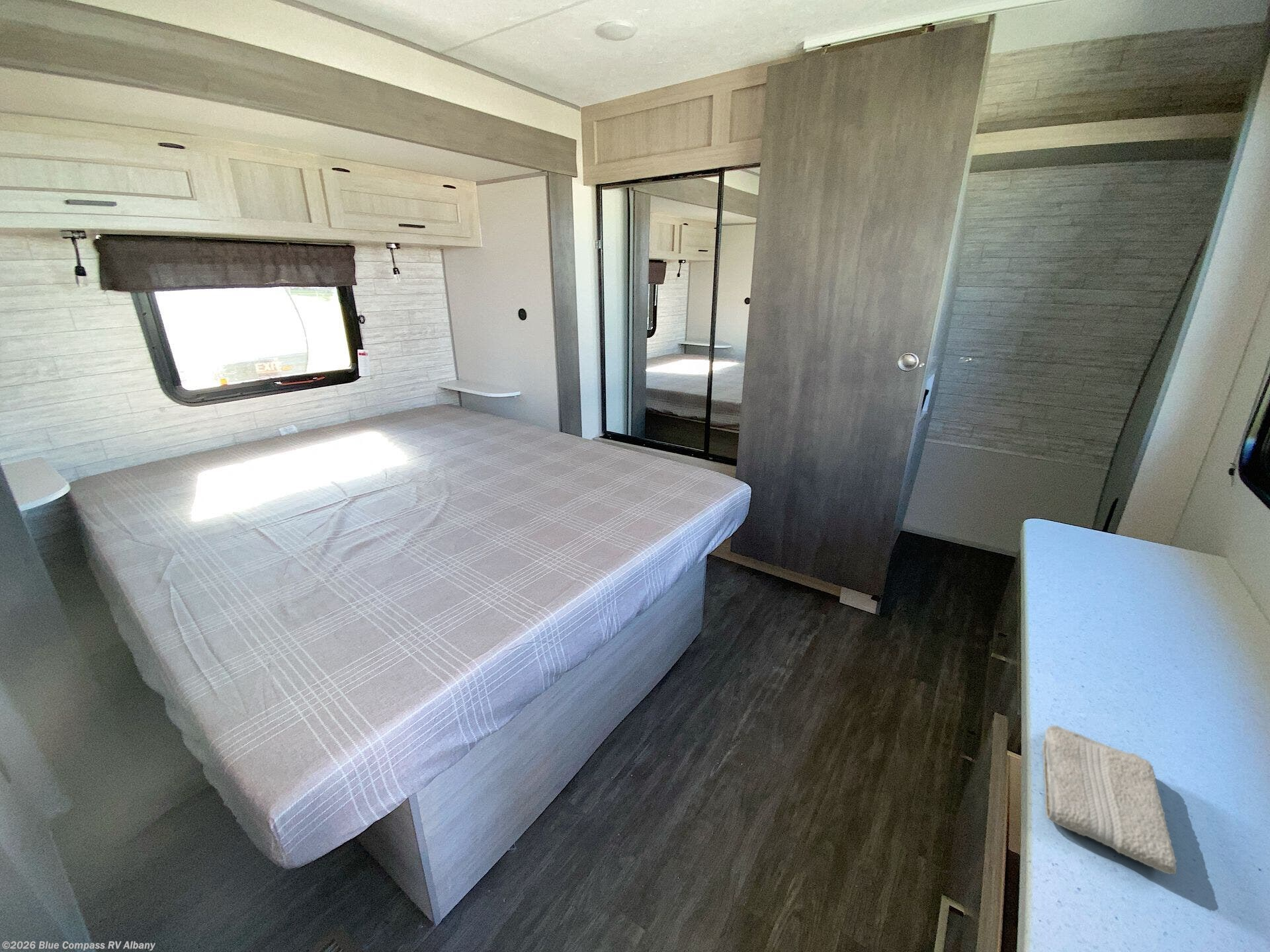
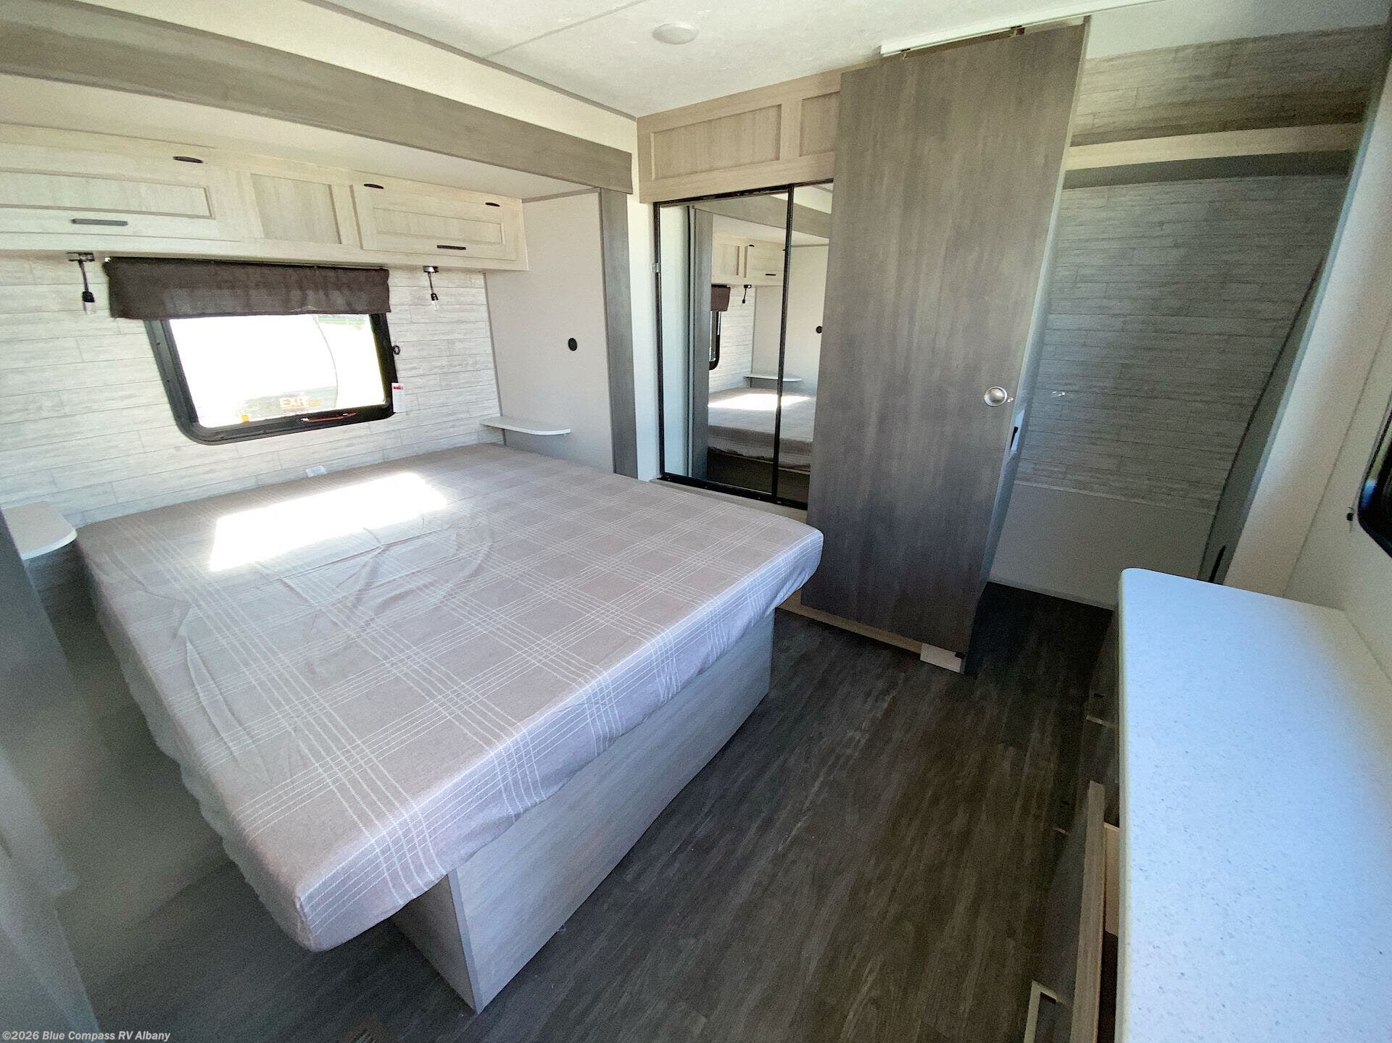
- washcloth [1042,725,1177,876]
